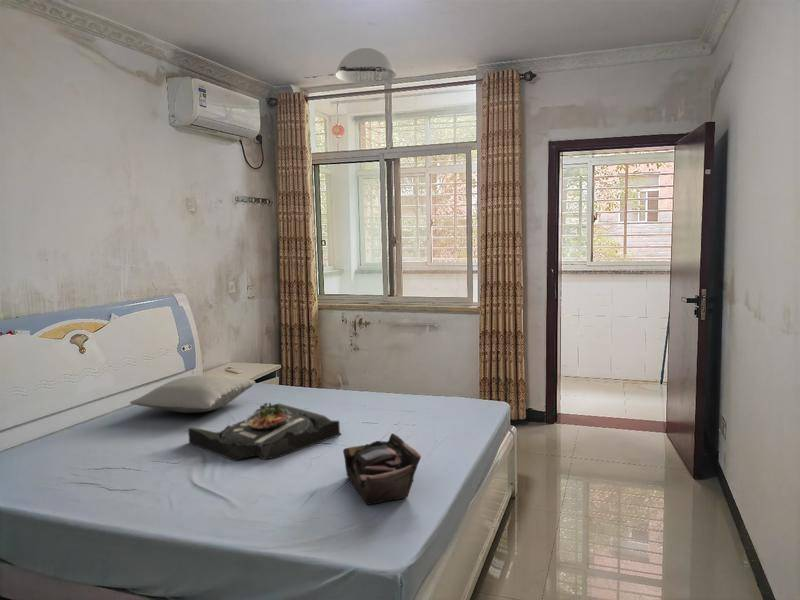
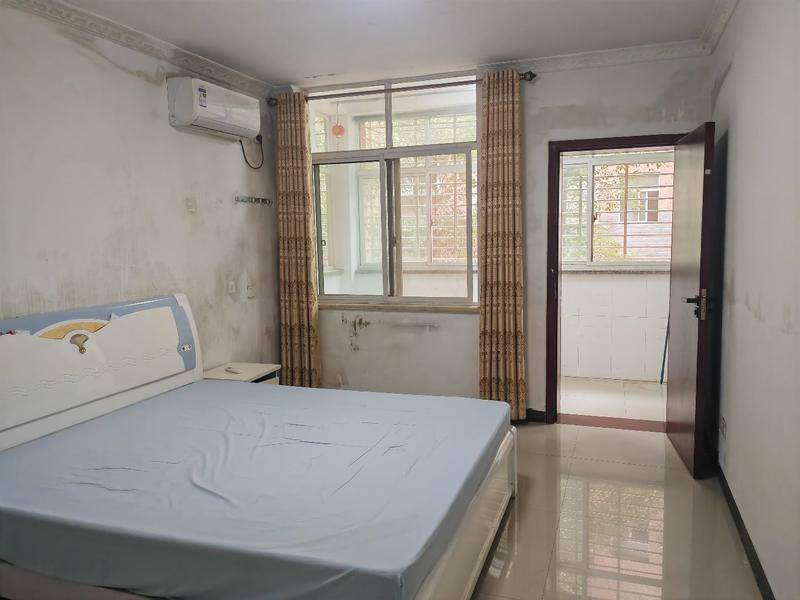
- serving tray [187,402,342,462]
- ceiling light [335,47,397,85]
- pillow [129,374,256,414]
- tote bag [342,432,422,506]
